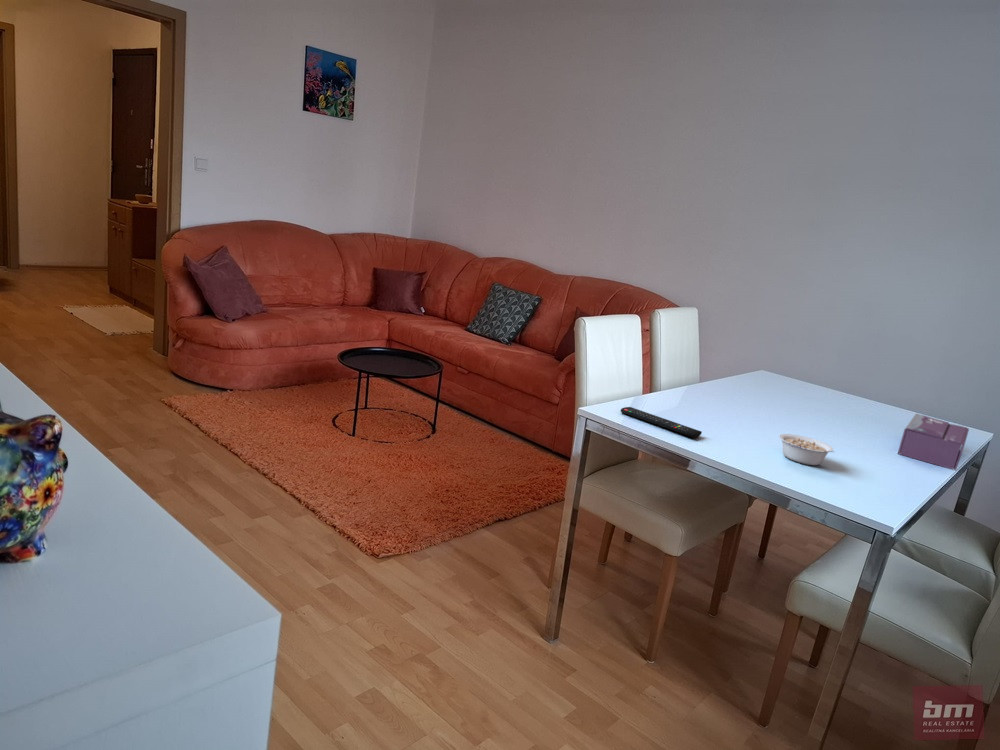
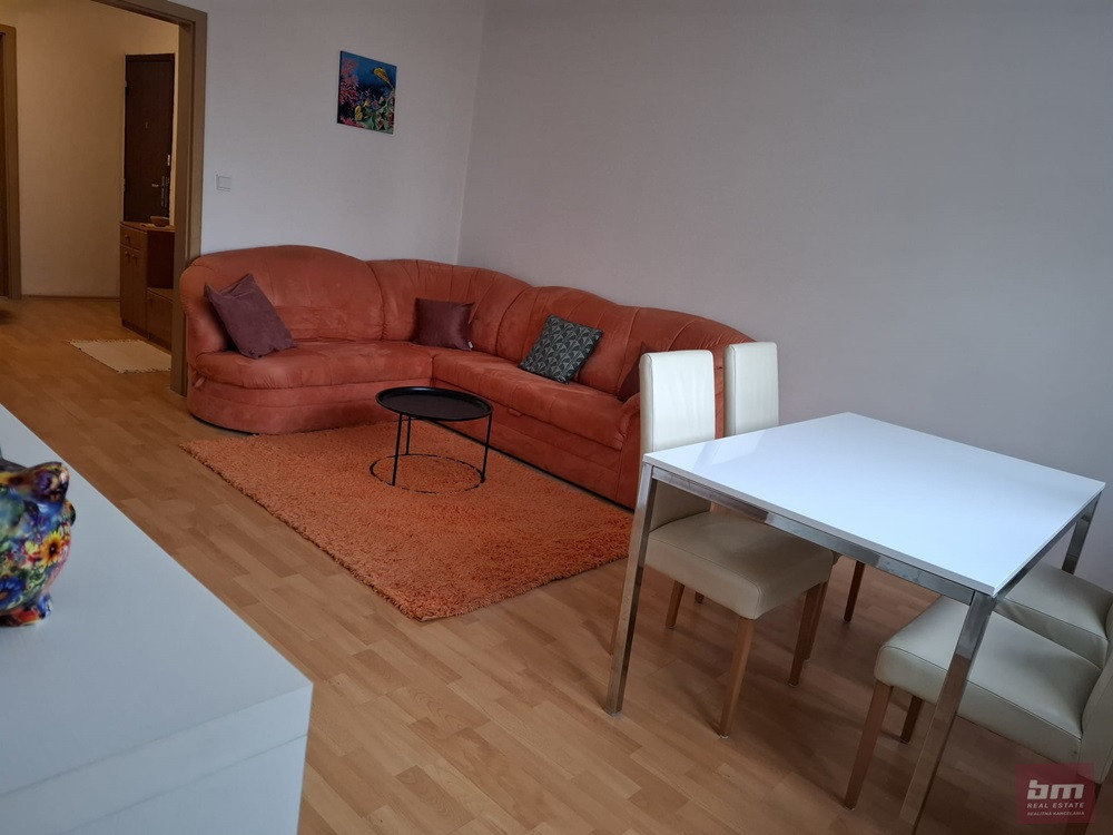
- remote control [619,406,703,439]
- legume [778,433,834,466]
- tissue box [896,413,970,471]
